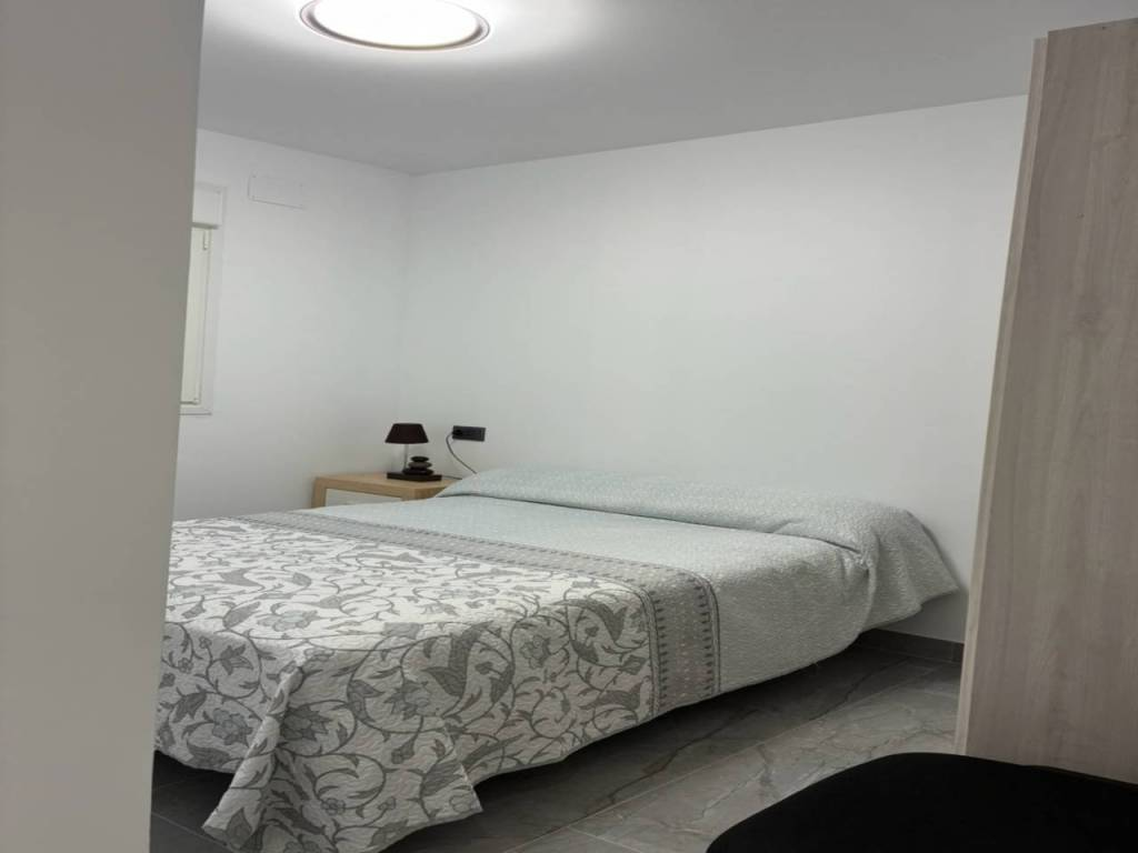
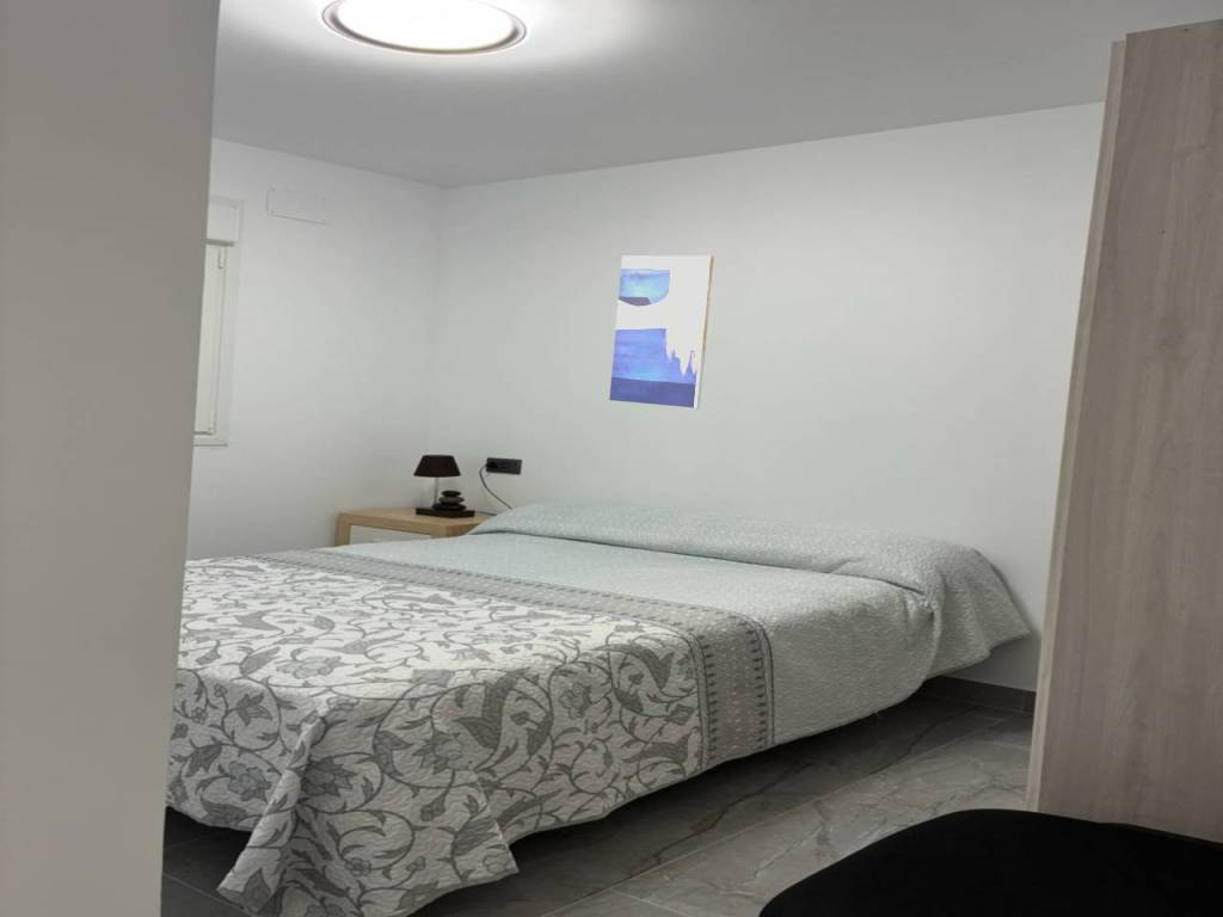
+ wall art [608,254,715,410]
